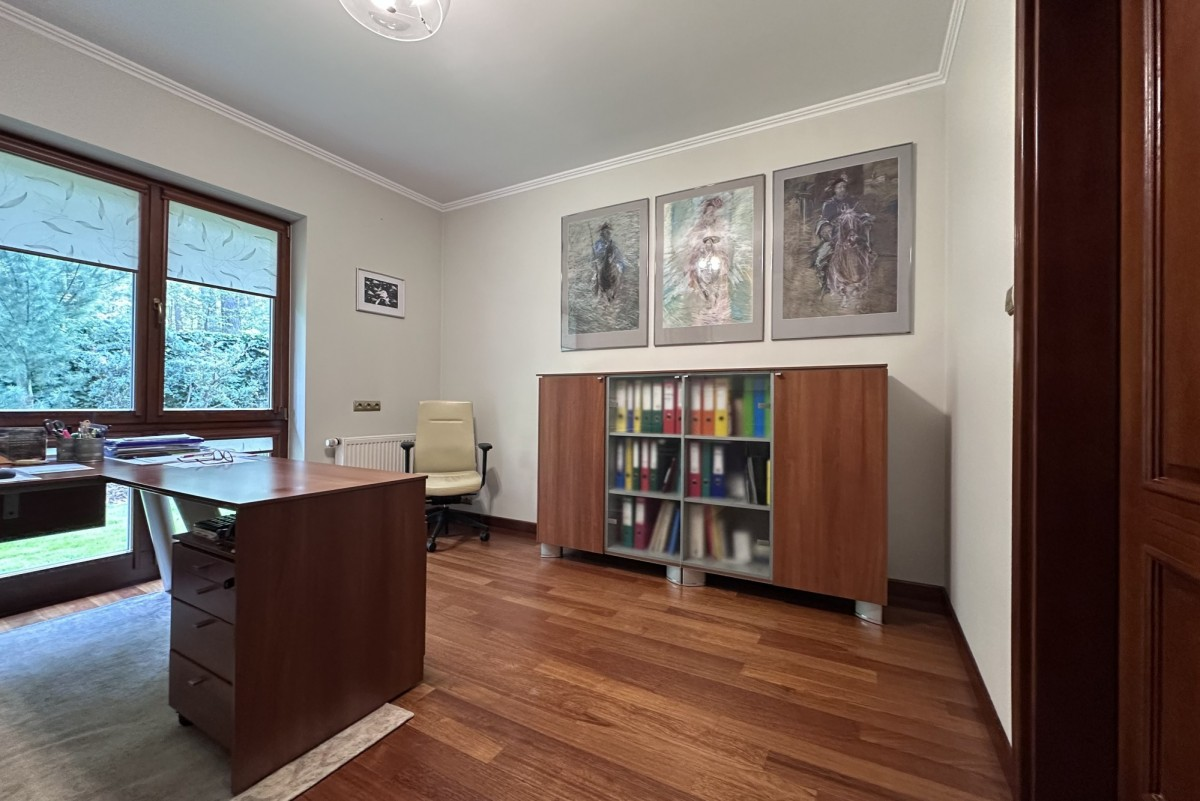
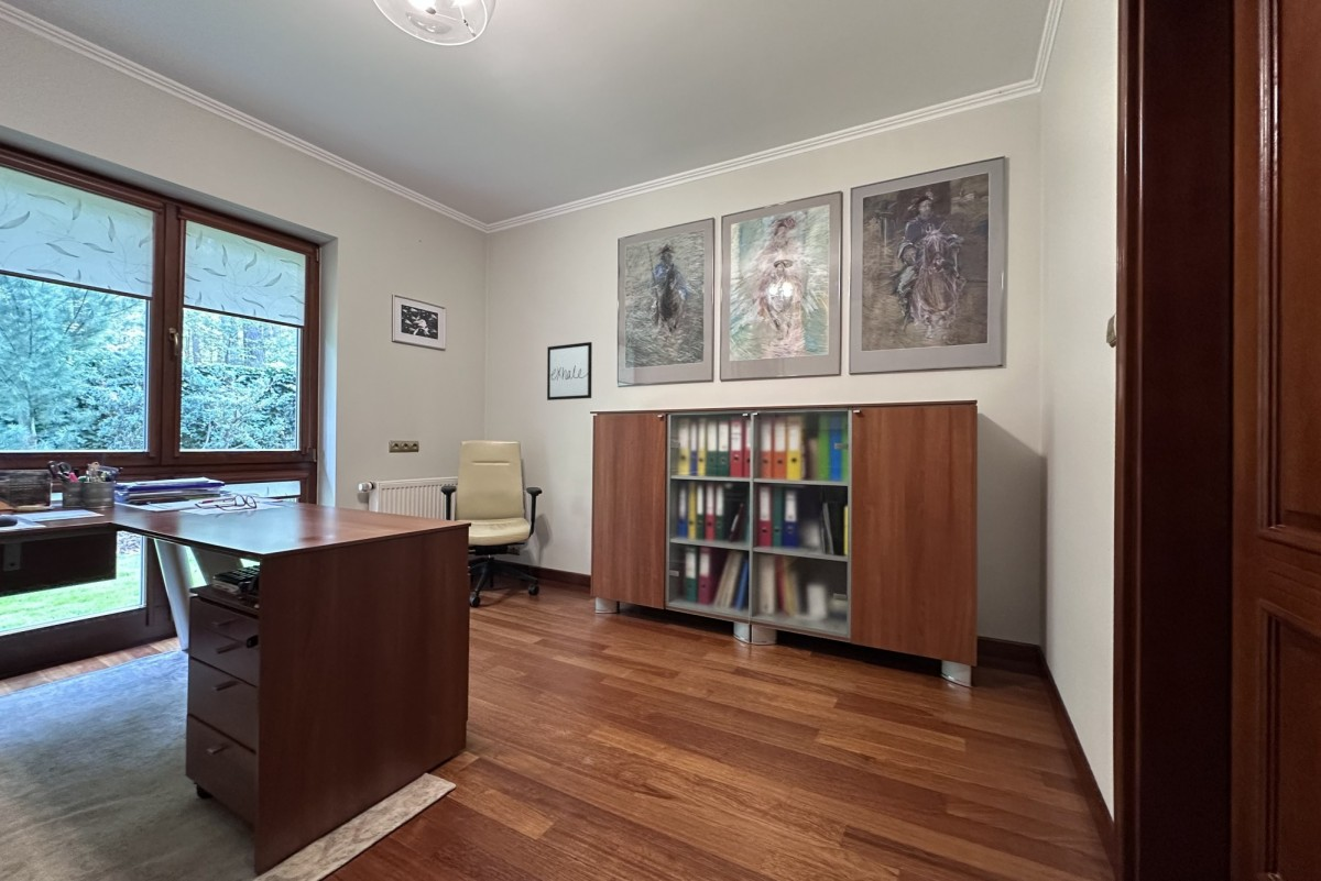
+ wall art [546,341,593,401]
